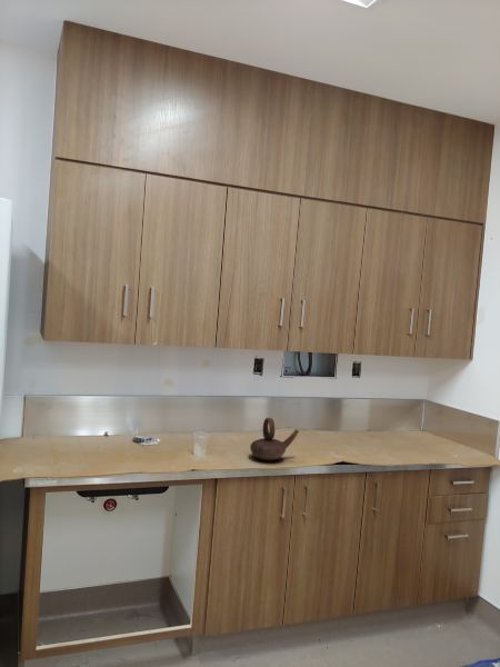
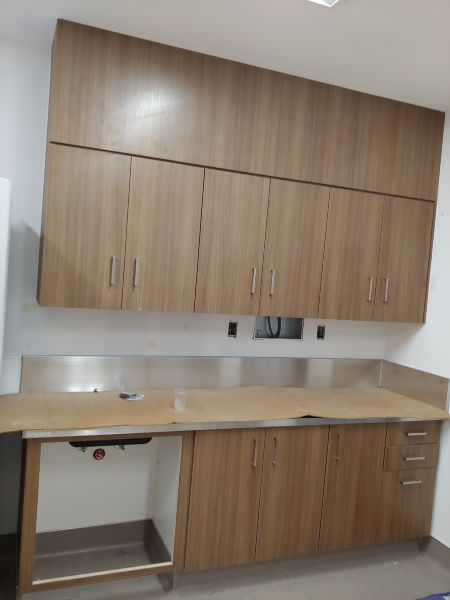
- teapot [249,417,300,461]
